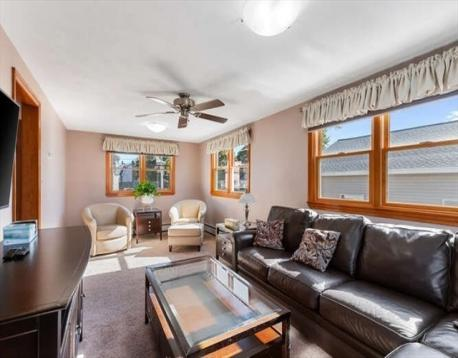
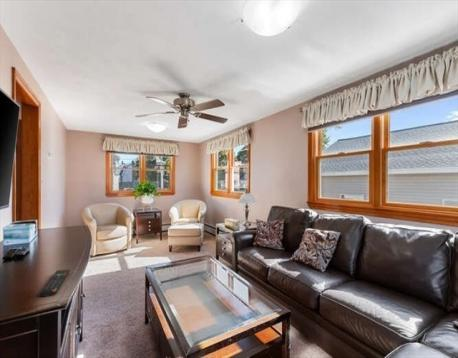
+ remote control [39,268,71,298]
